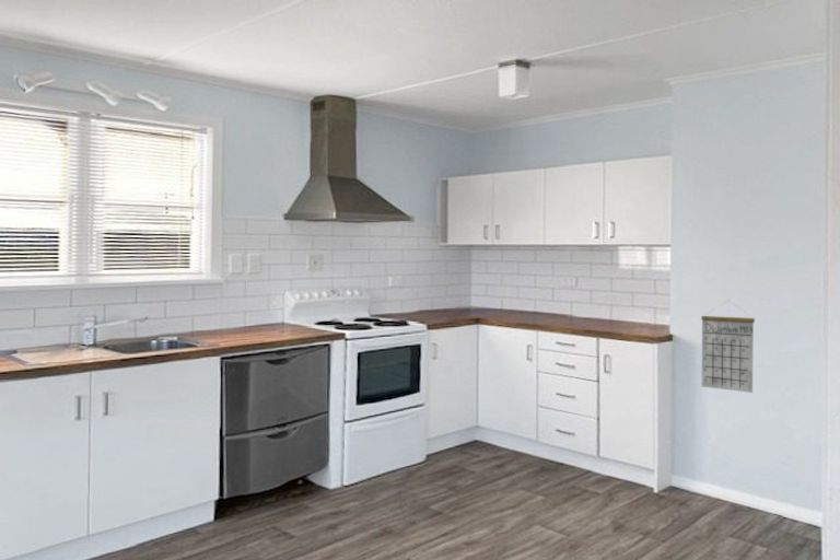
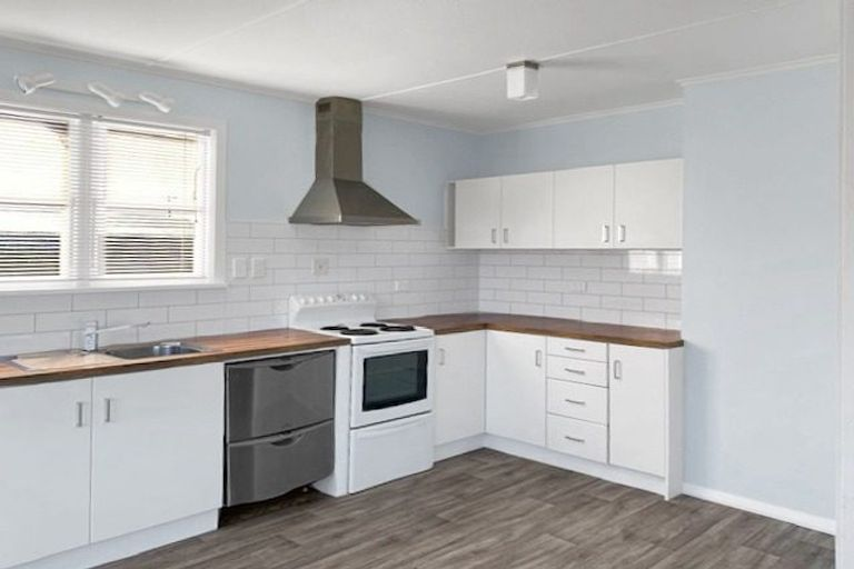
- calendar [700,299,756,394]
